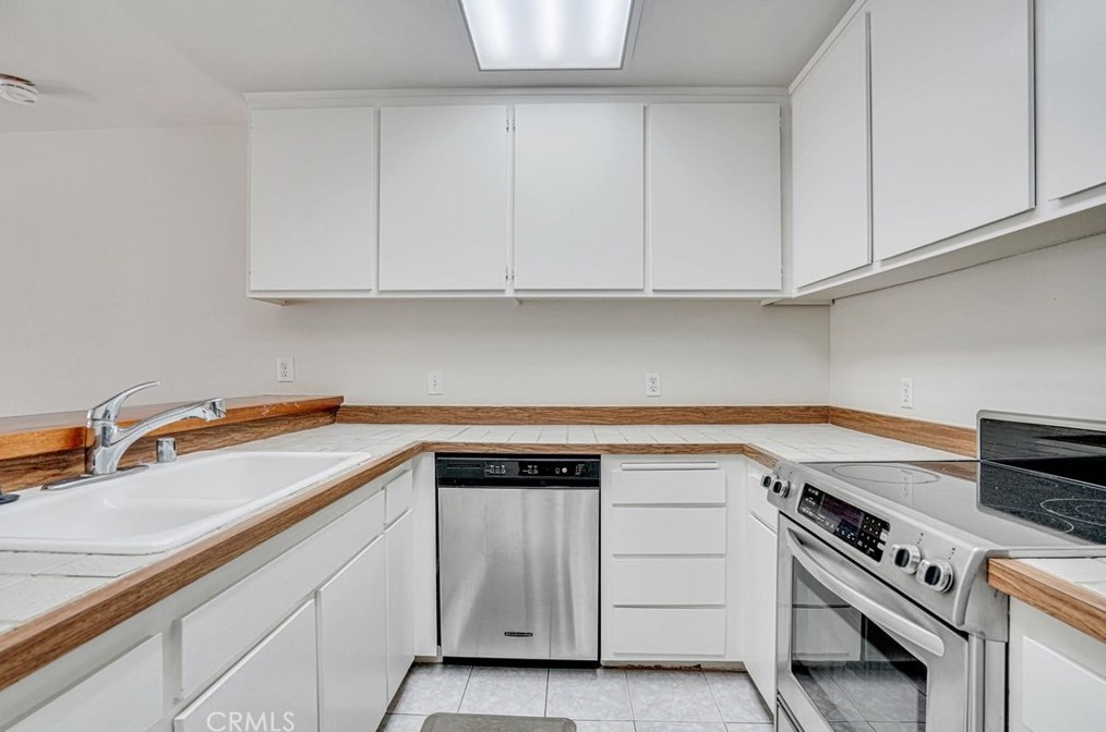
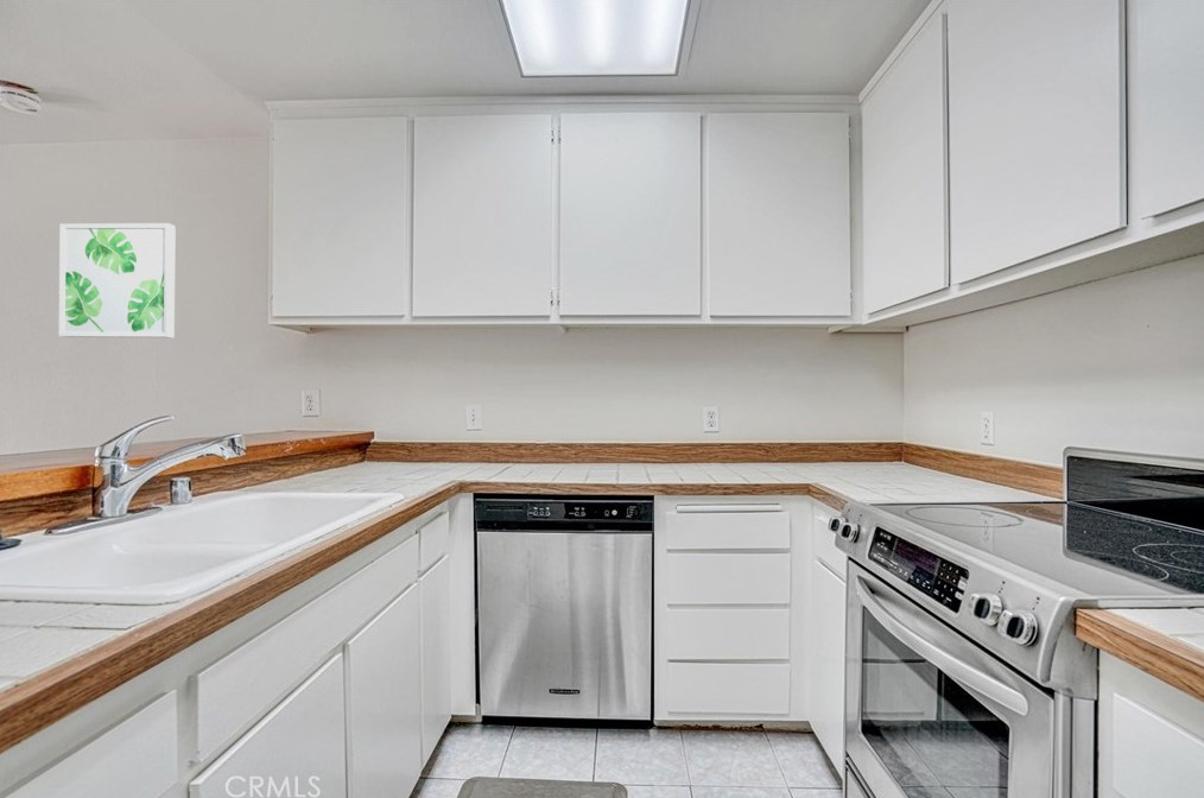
+ wall art [58,222,177,338]
